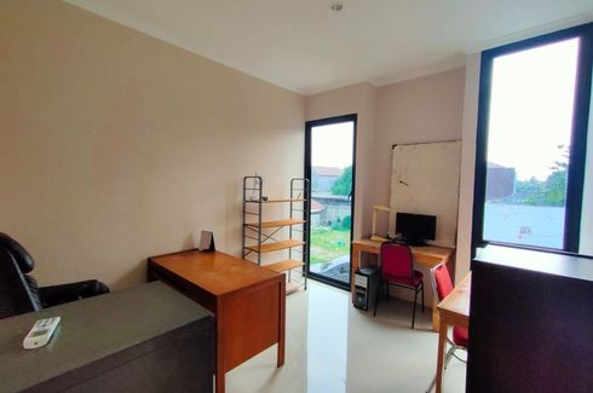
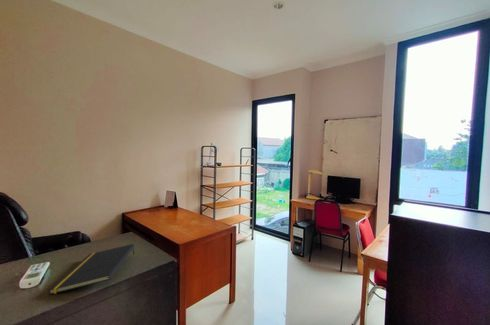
+ notepad [47,243,135,296]
